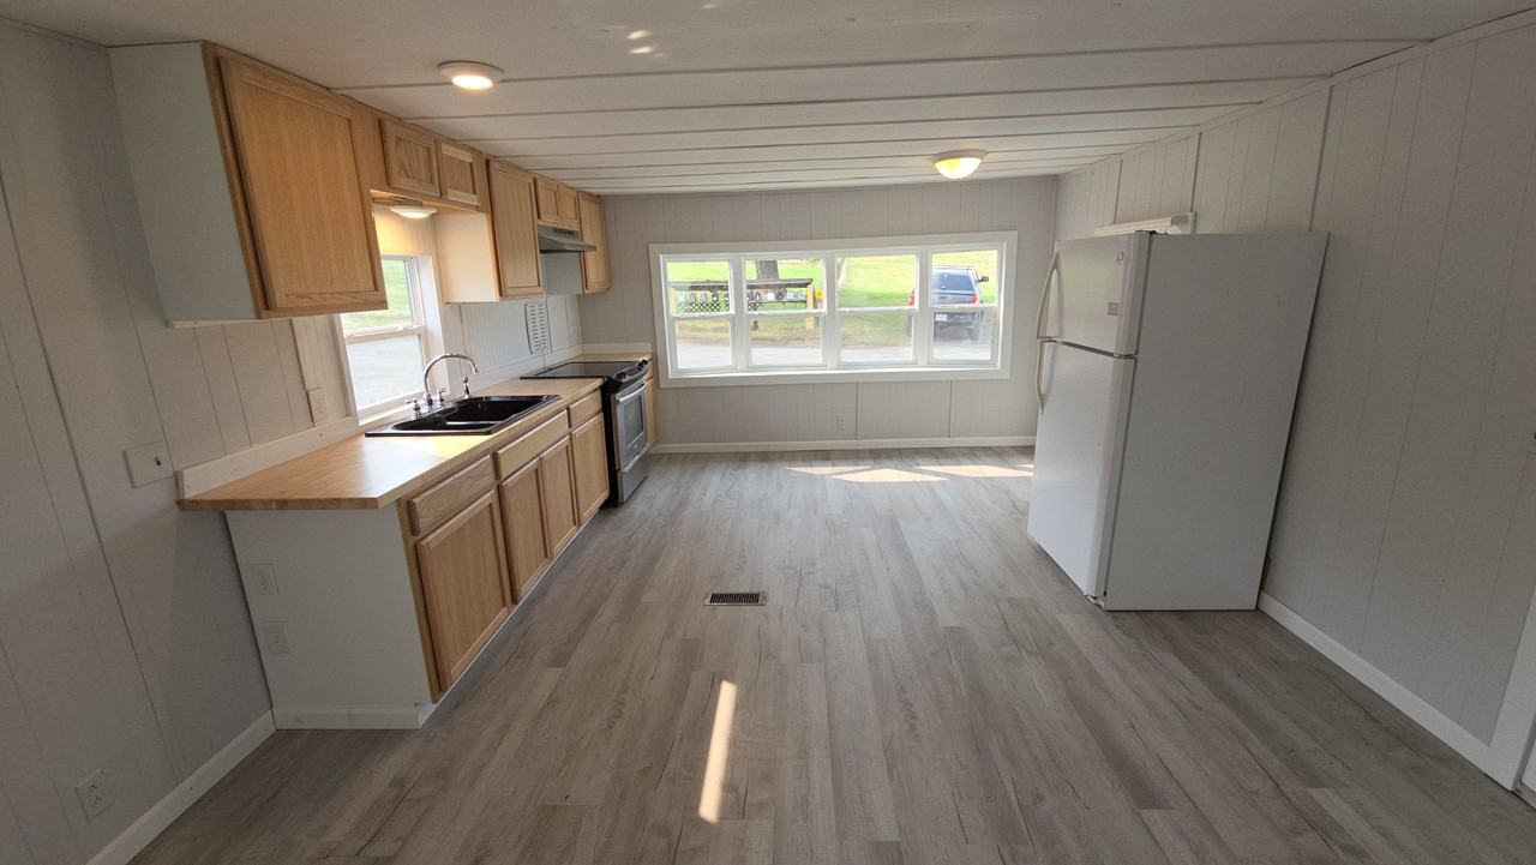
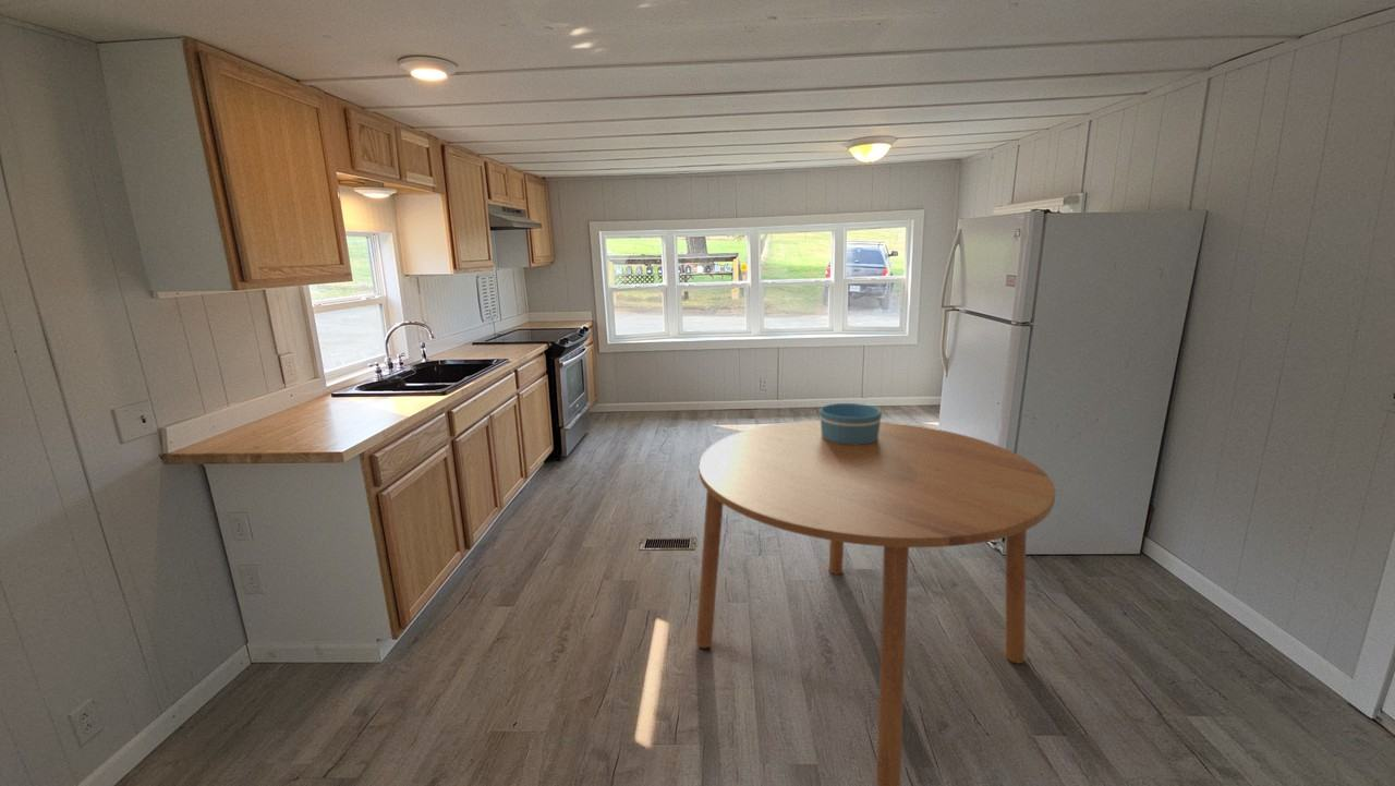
+ dining table [695,419,1056,786]
+ bowl [818,402,883,445]
